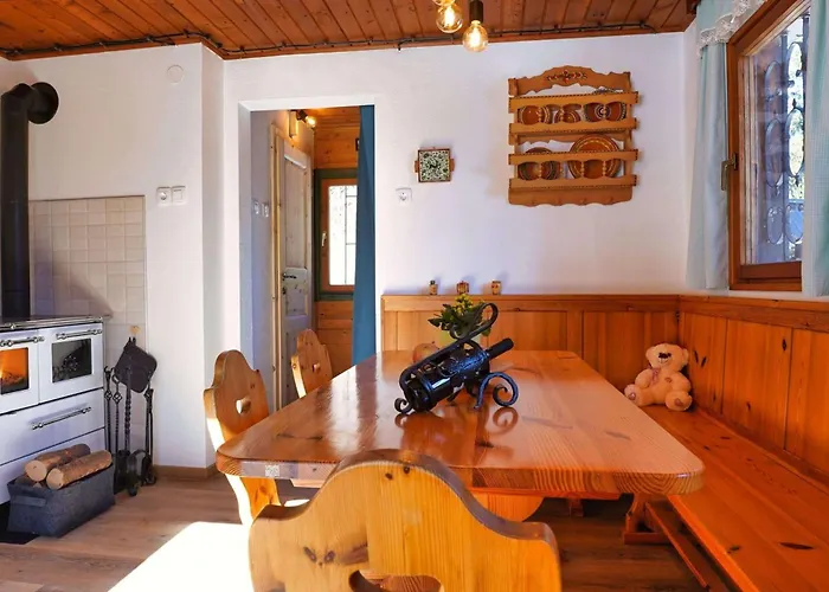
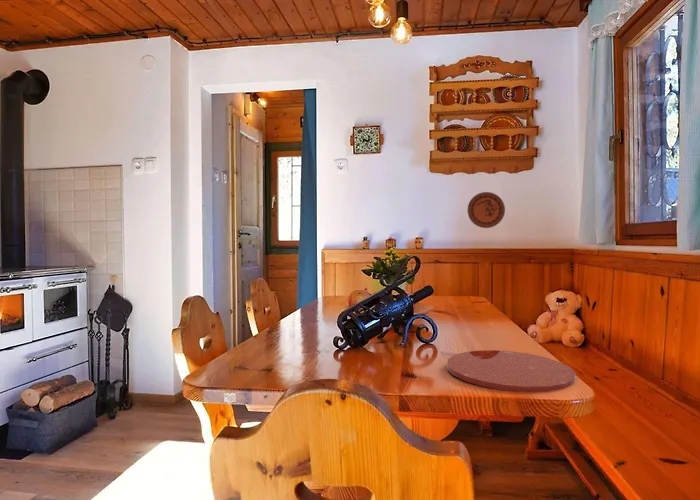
+ decorative plate [467,191,506,229]
+ plate [446,349,577,393]
